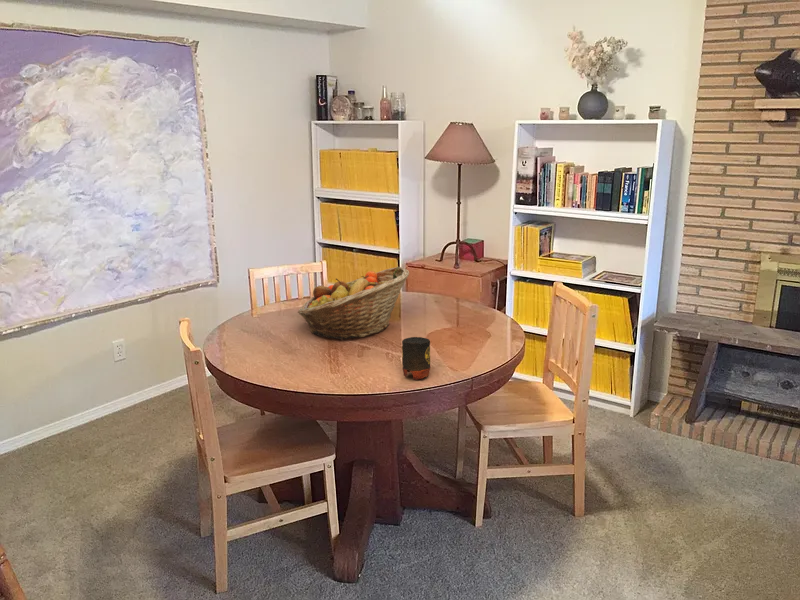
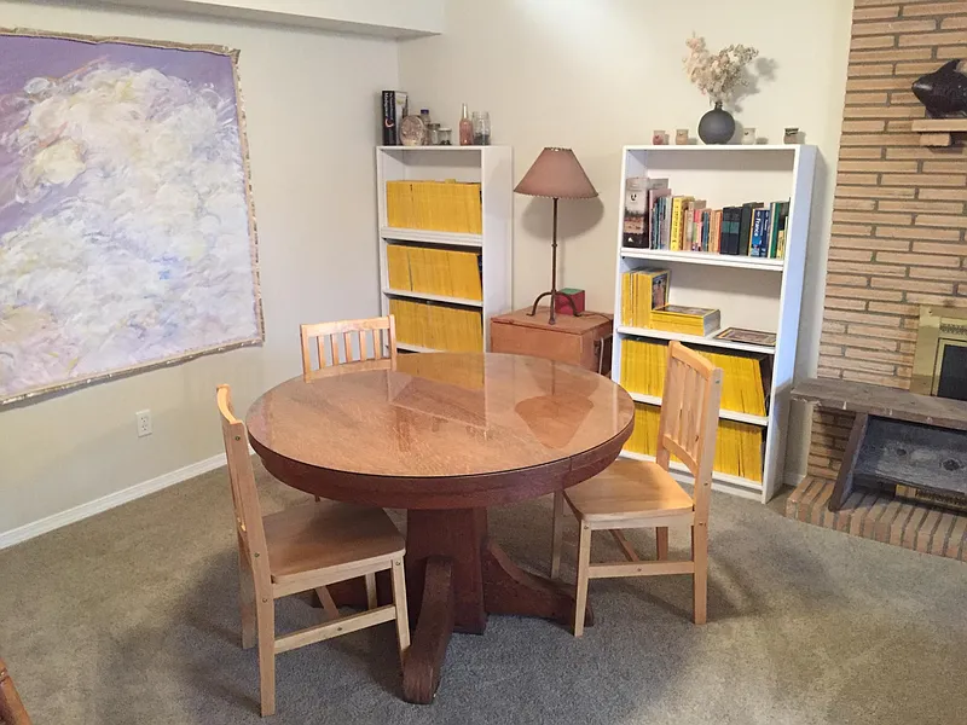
- fruit basket [297,266,410,341]
- mug [401,336,431,381]
